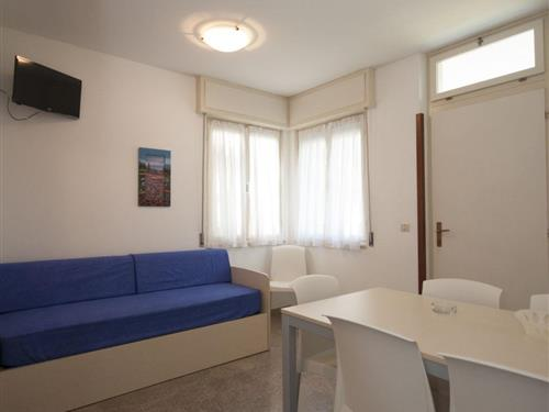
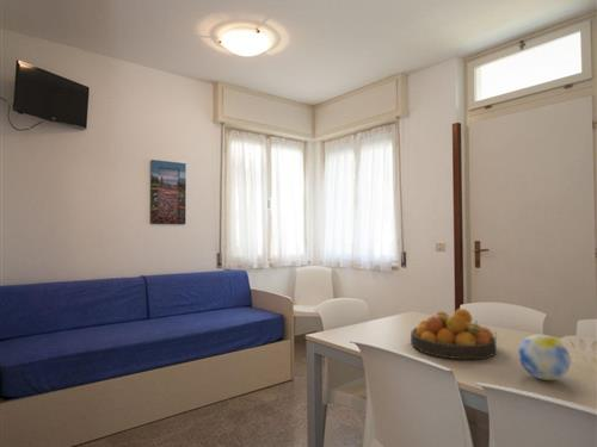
+ decorative ball [517,333,572,381]
+ fruit bowl [410,308,498,360]
